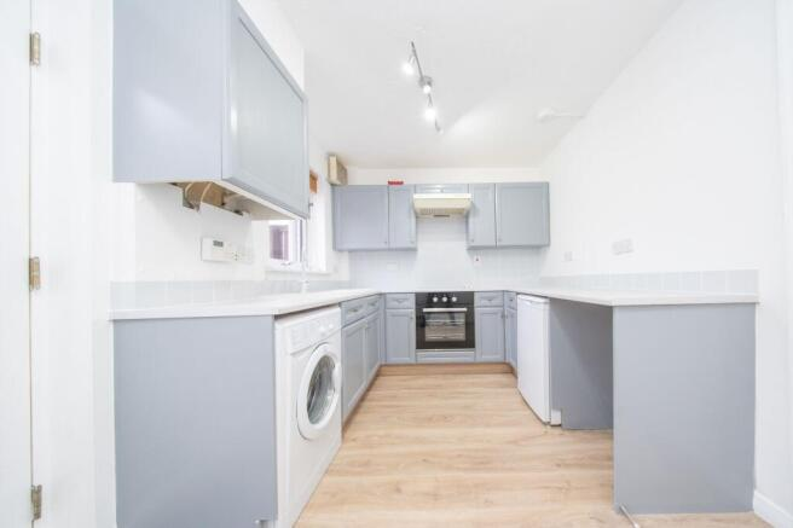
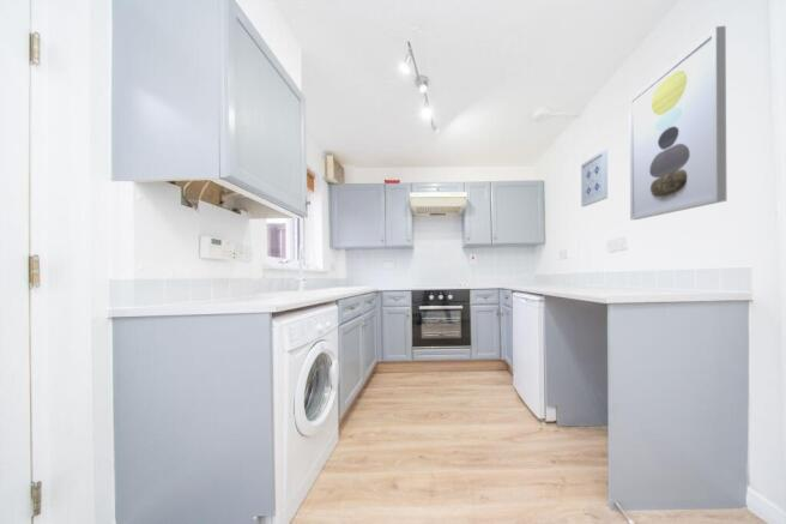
+ wall art [628,25,727,221]
+ wall art [580,149,609,207]
